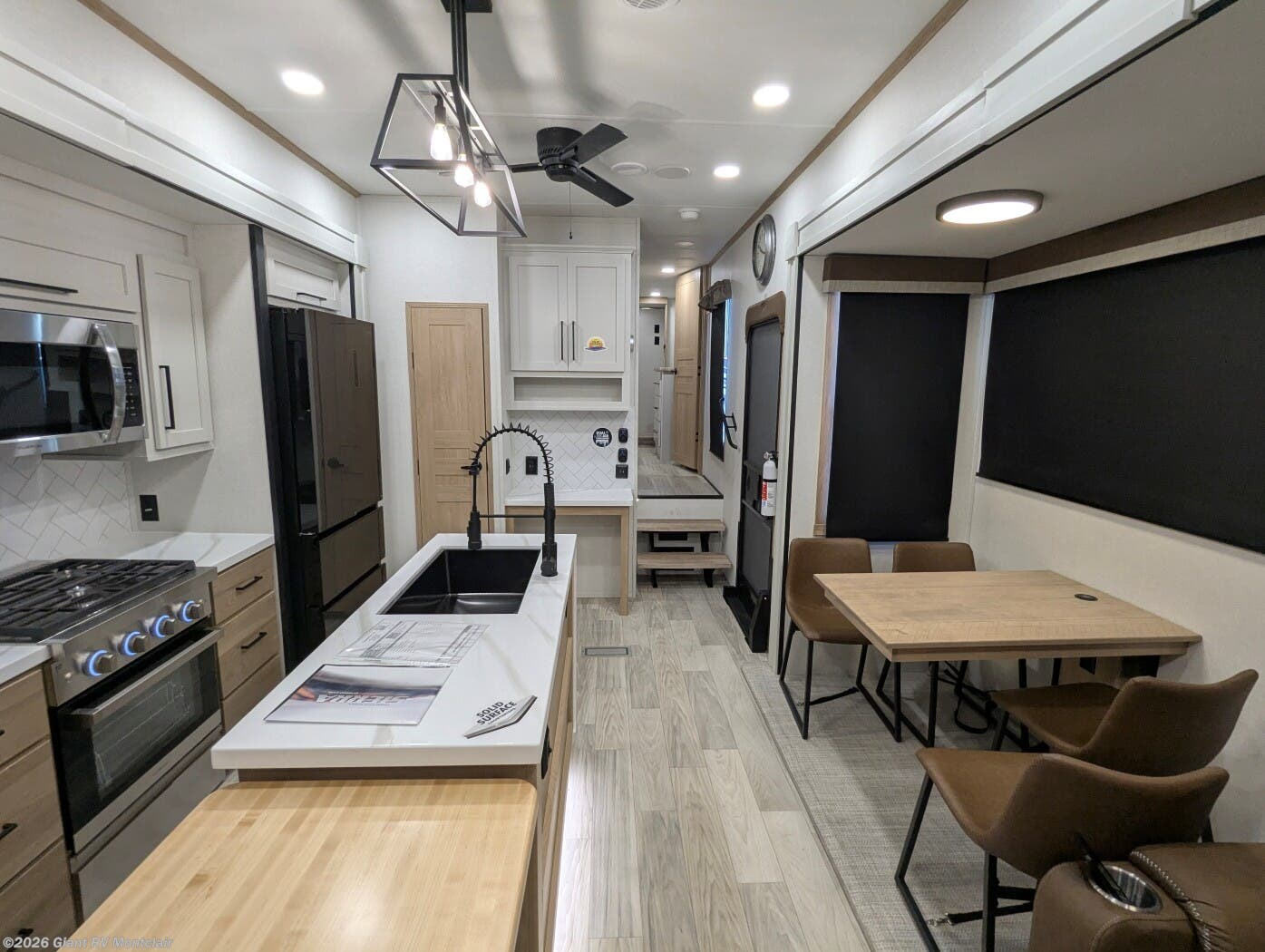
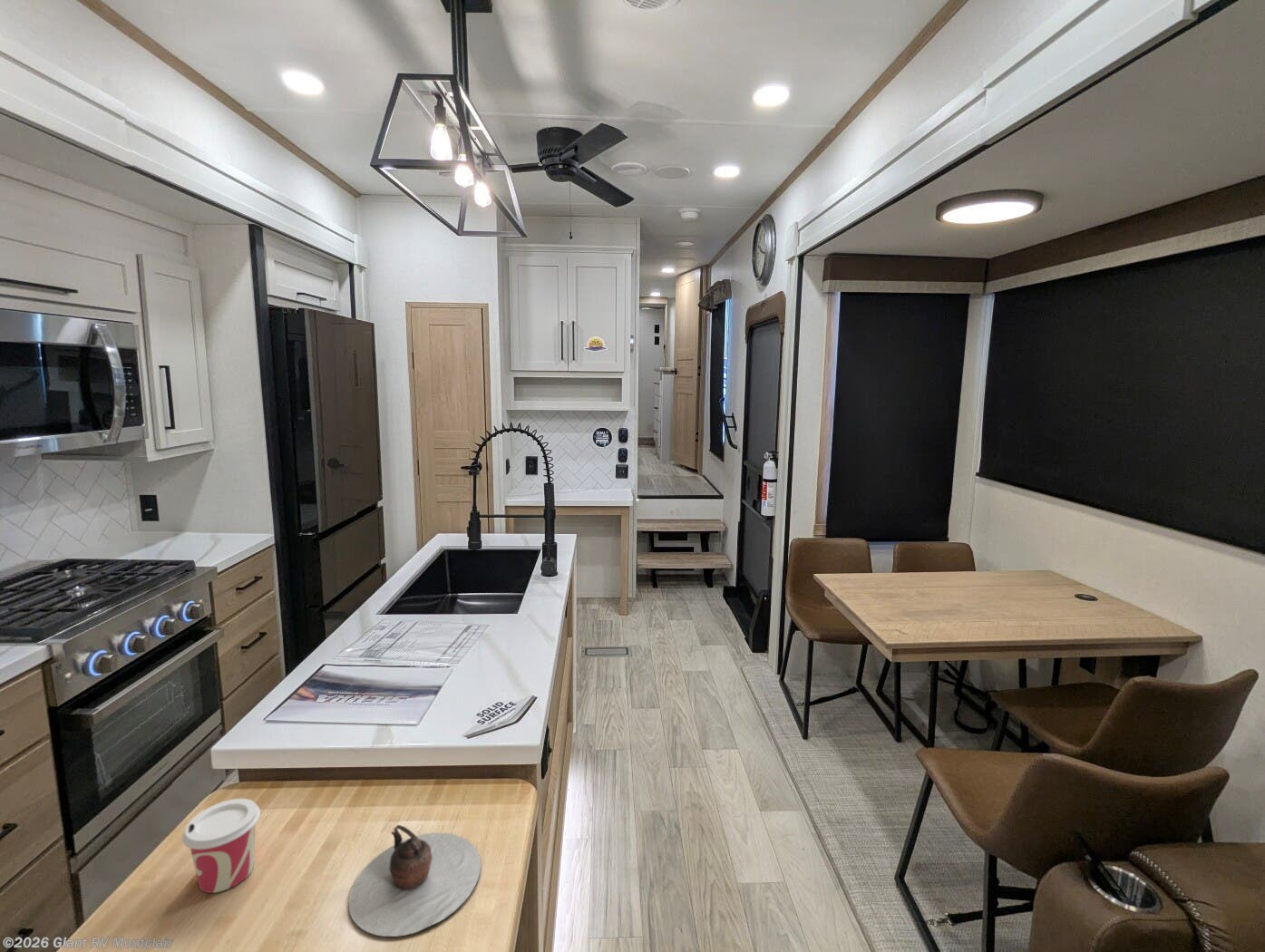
+ teapot [347,824,482,937]
+ cup [181,798,261,894]
